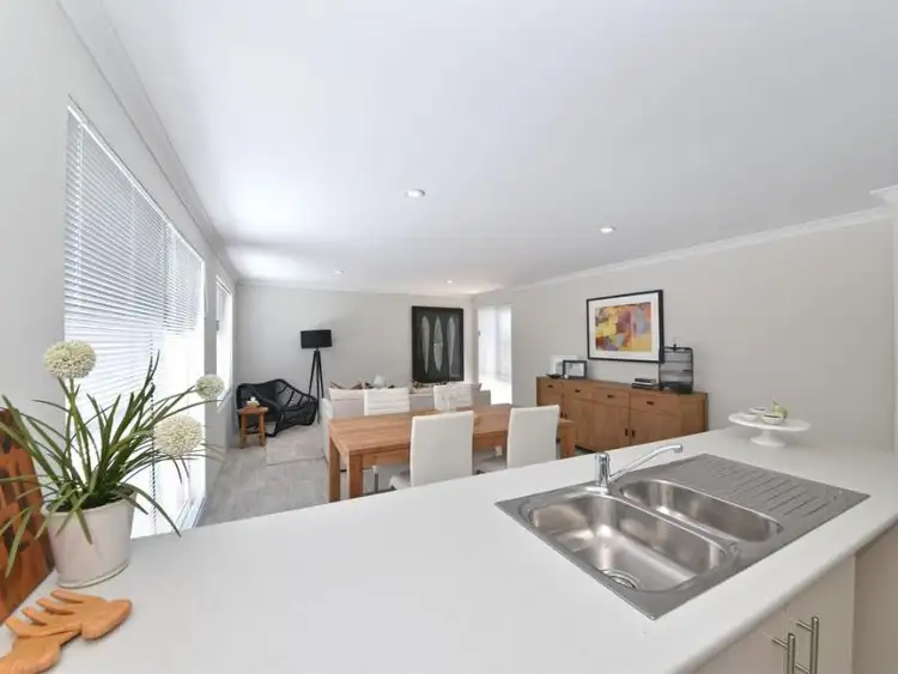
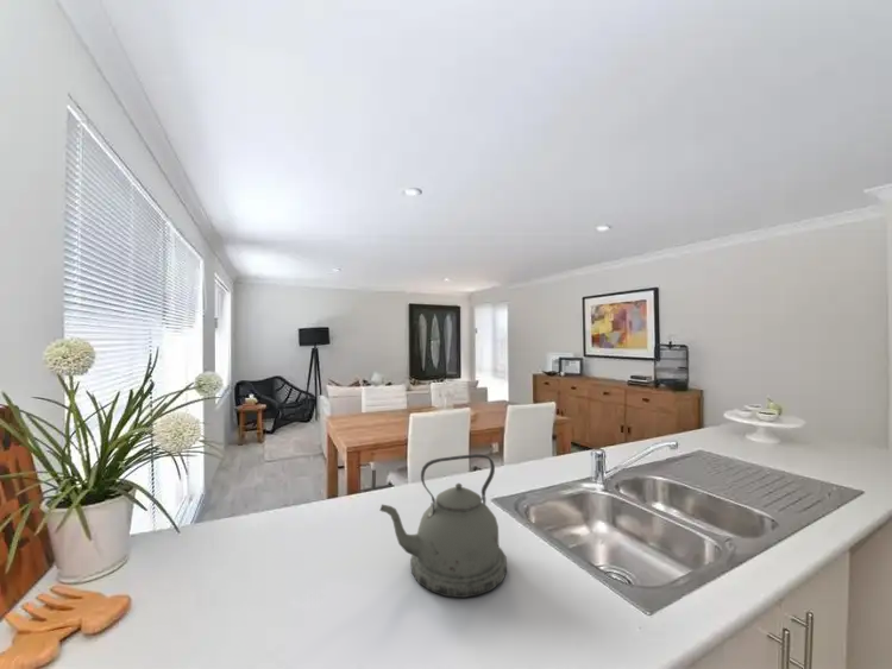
+ kettle [379,453,508,599]
